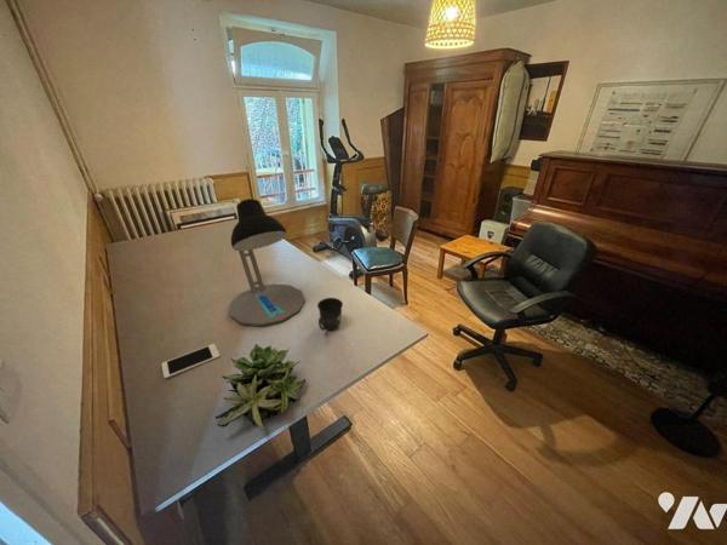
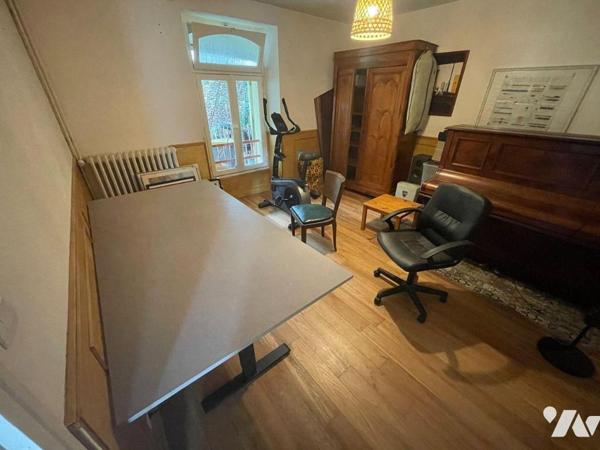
- cell phone [161,343,221,380]
- desk lamp [228,197,307,327]
- mug [316,297,344,332]
- succulent plant [214,340,307,430]
